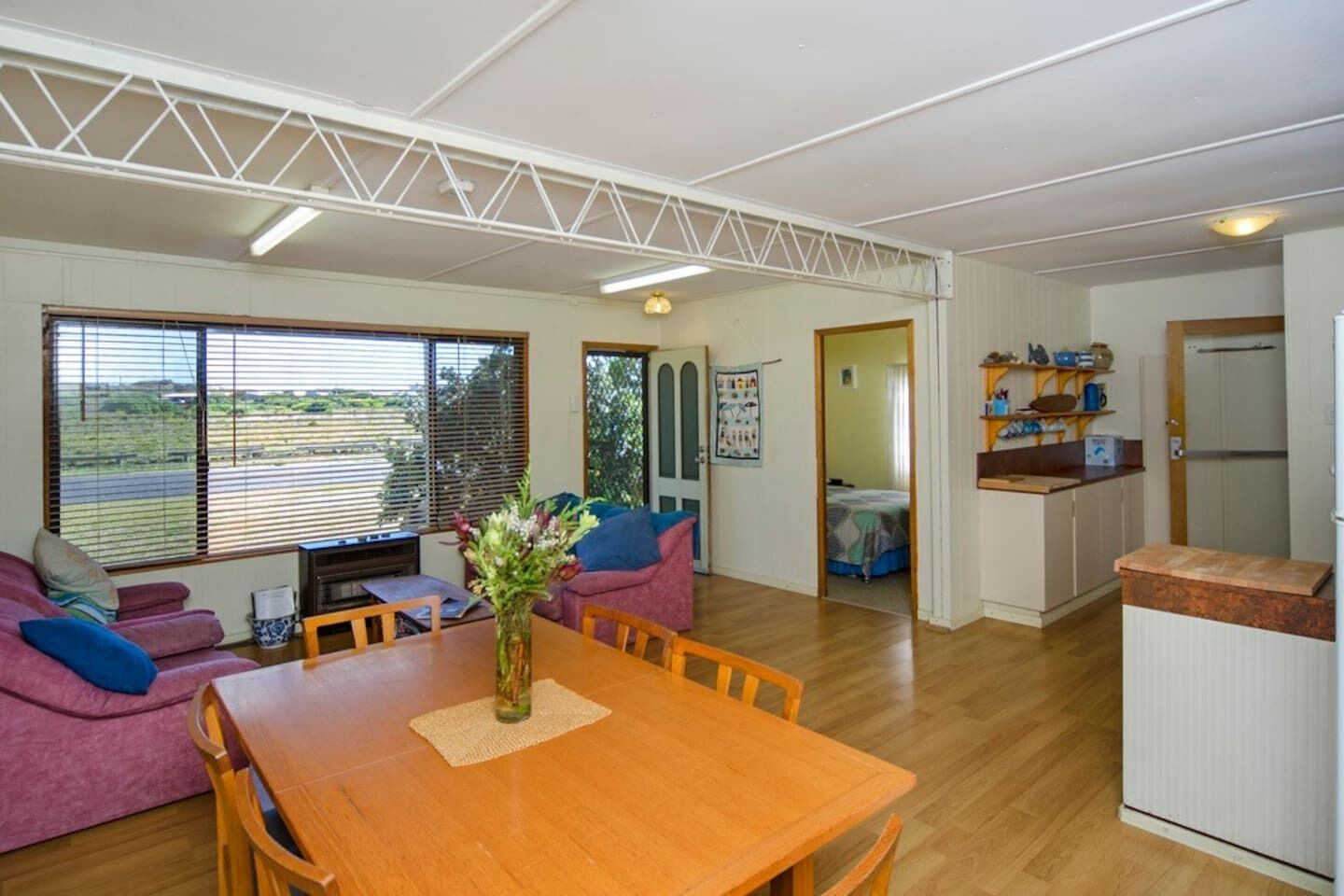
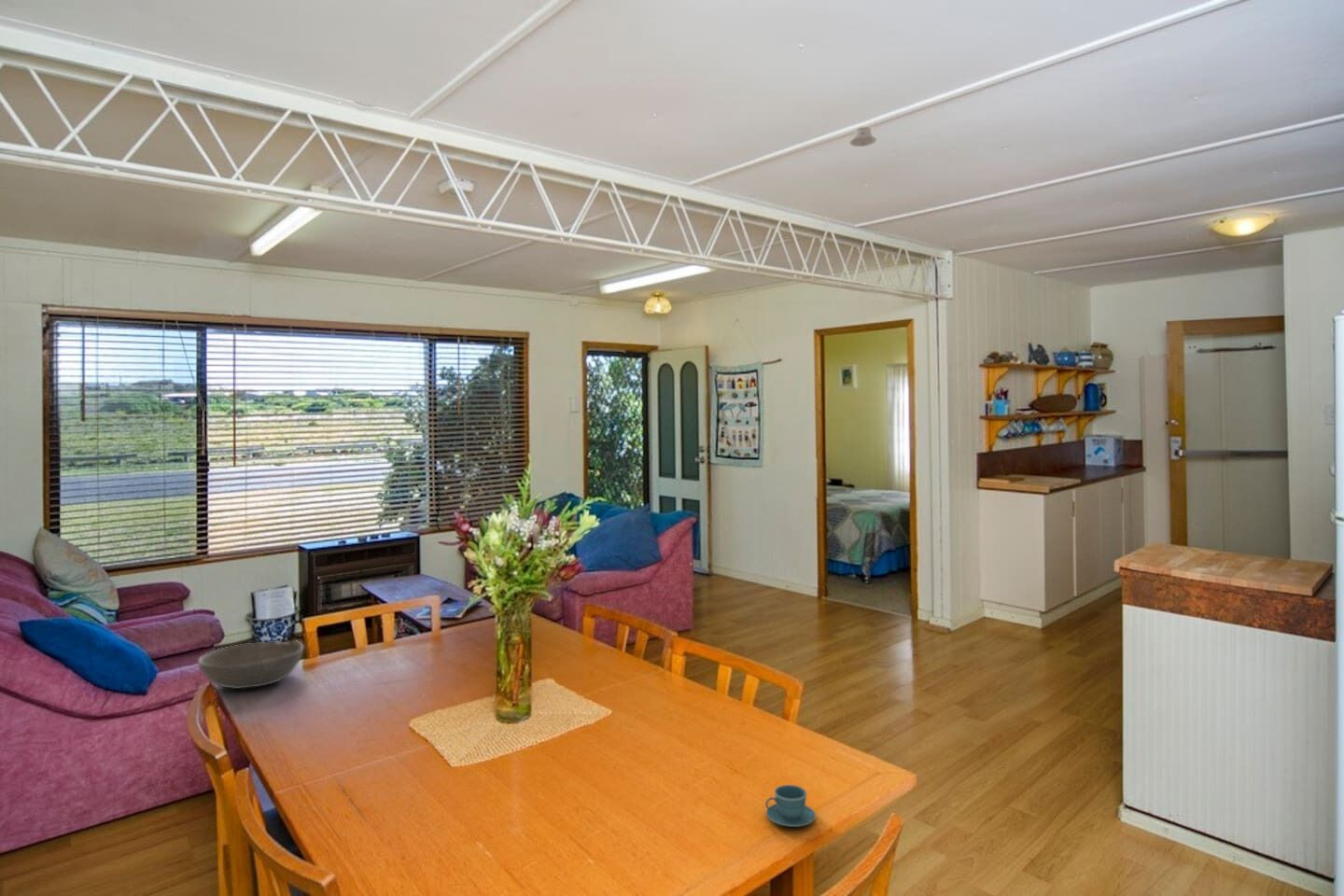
+ teacup [764,784,817,828]
+ recessed light [848,126,877,147]
+ bowl [197,639,304,690]
